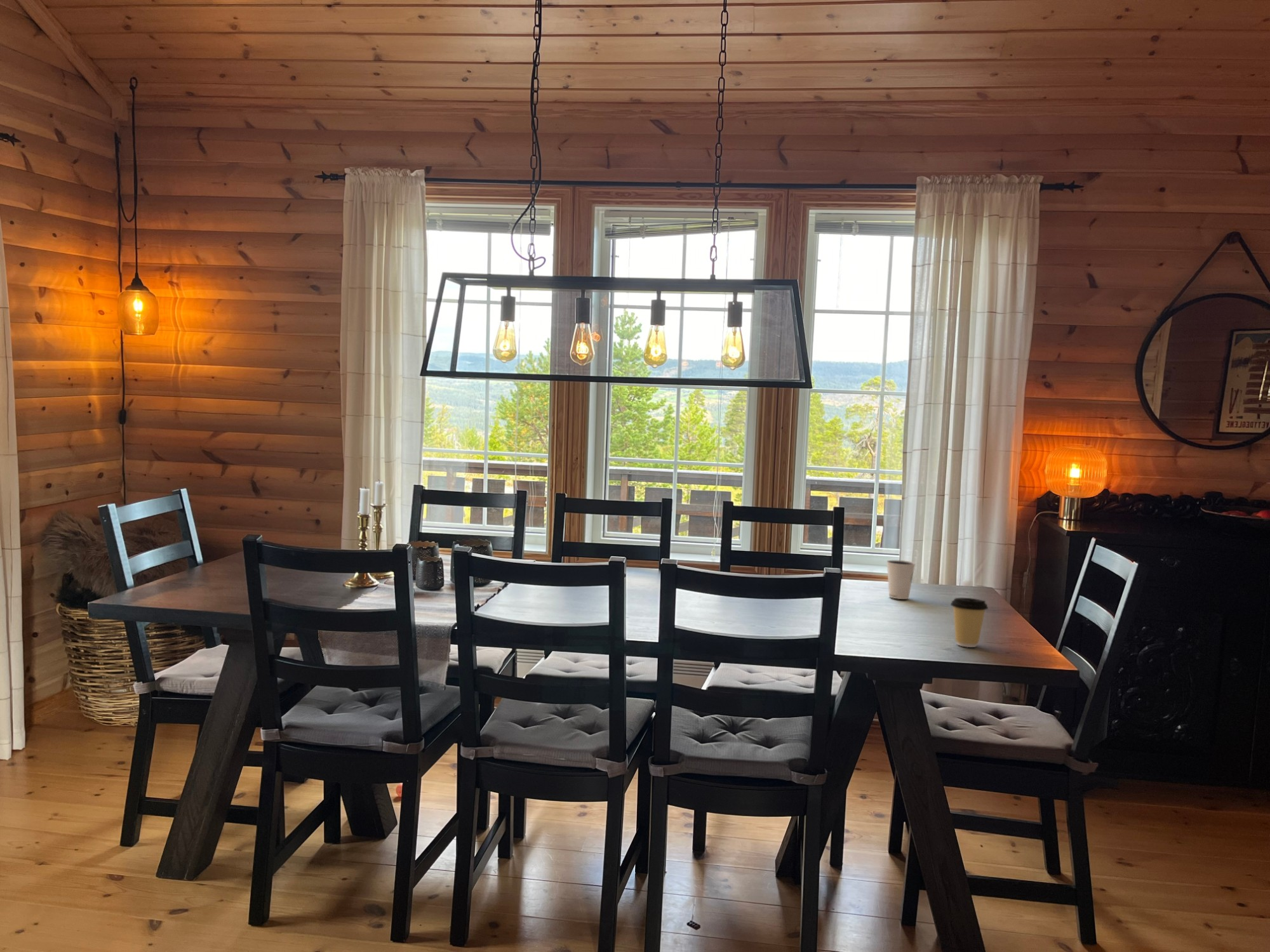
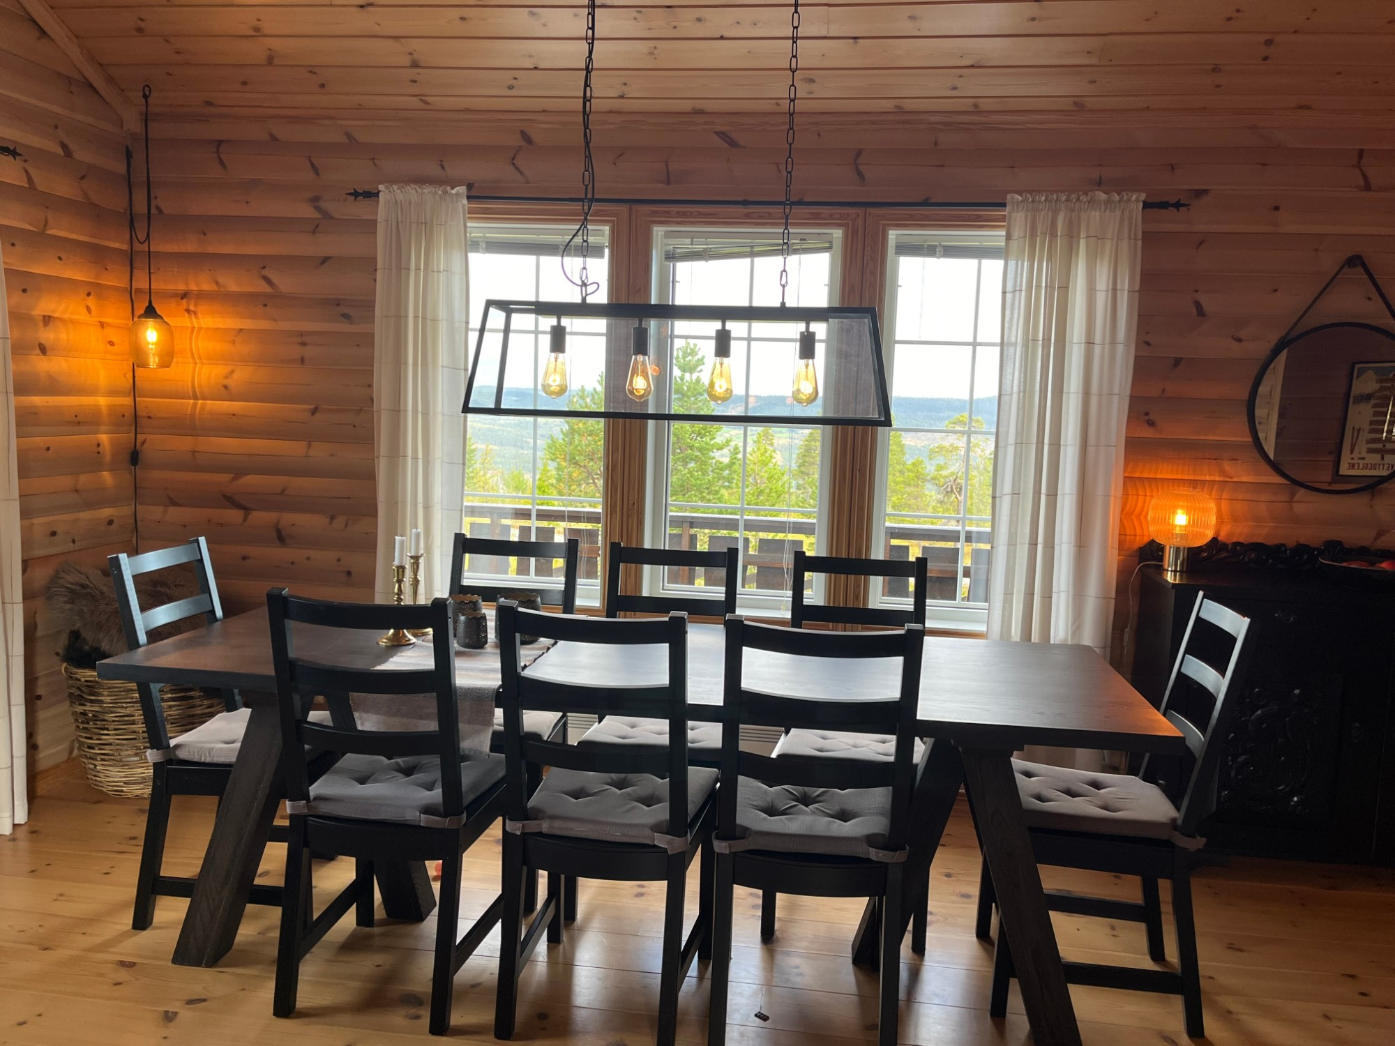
- coffee cup [950,597,989,648]
- dixie cup [886,560,916,600]
